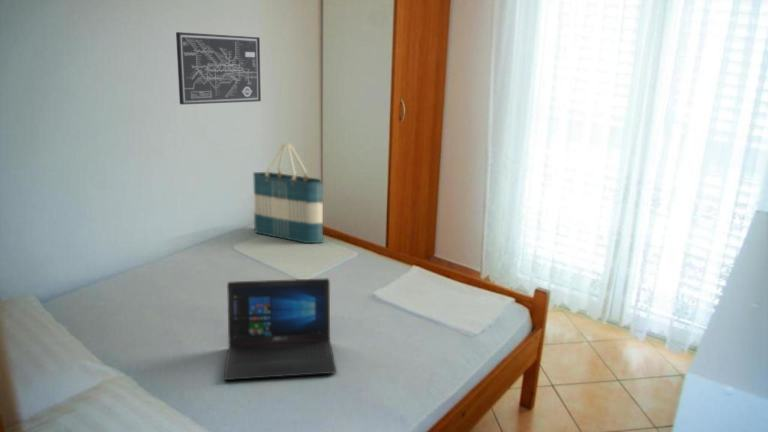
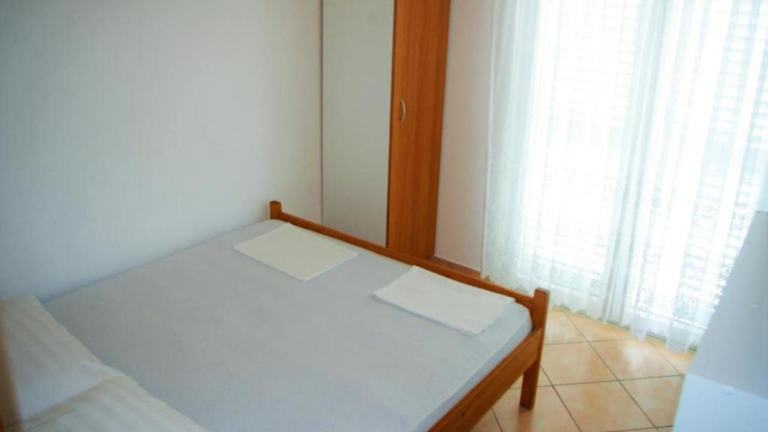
- tote bag [252,142,324,244]
- wall art [175,31,262,106]
- laptop [223,277,337,381]
